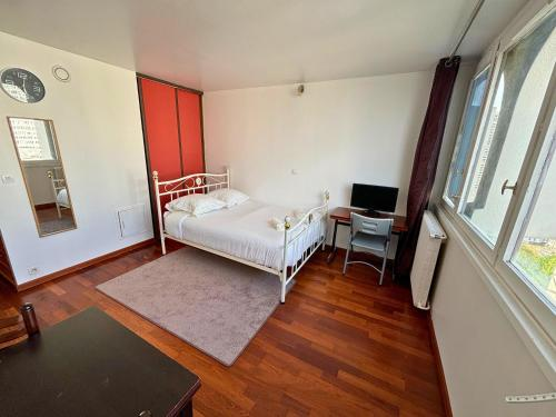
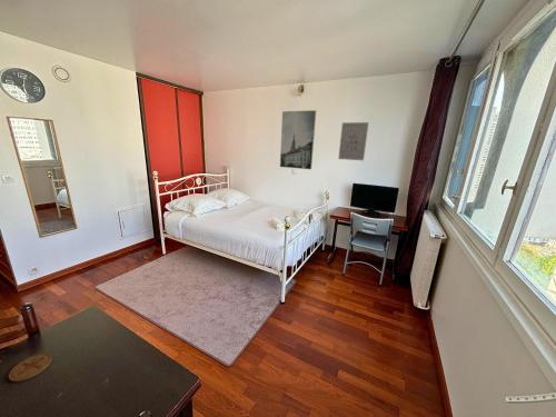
+ wall art [337,121,369,161]
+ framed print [279,109,317,170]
+ coaster [8,353,53,383]
